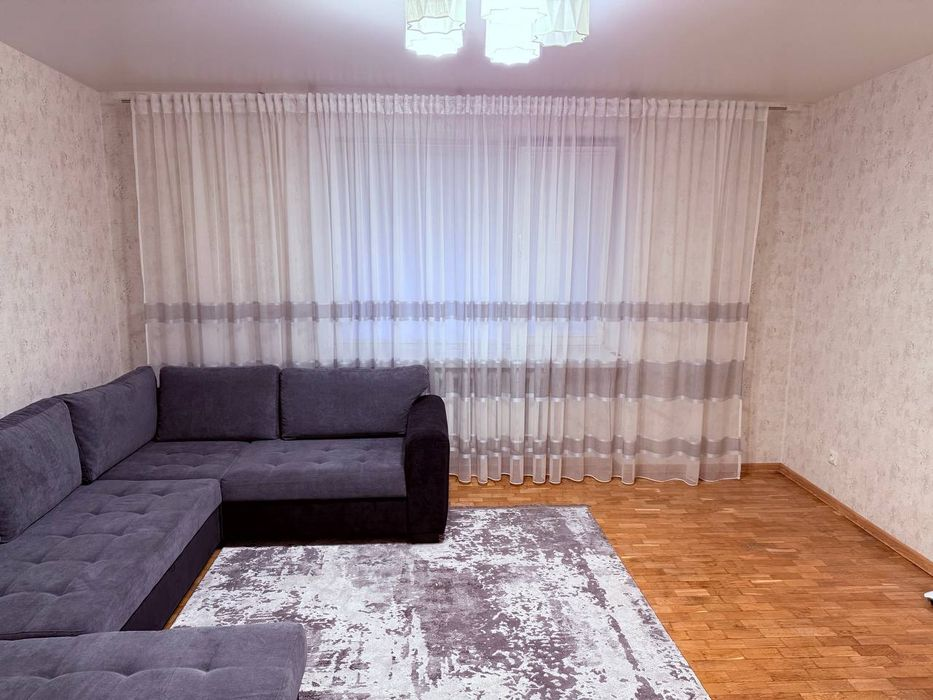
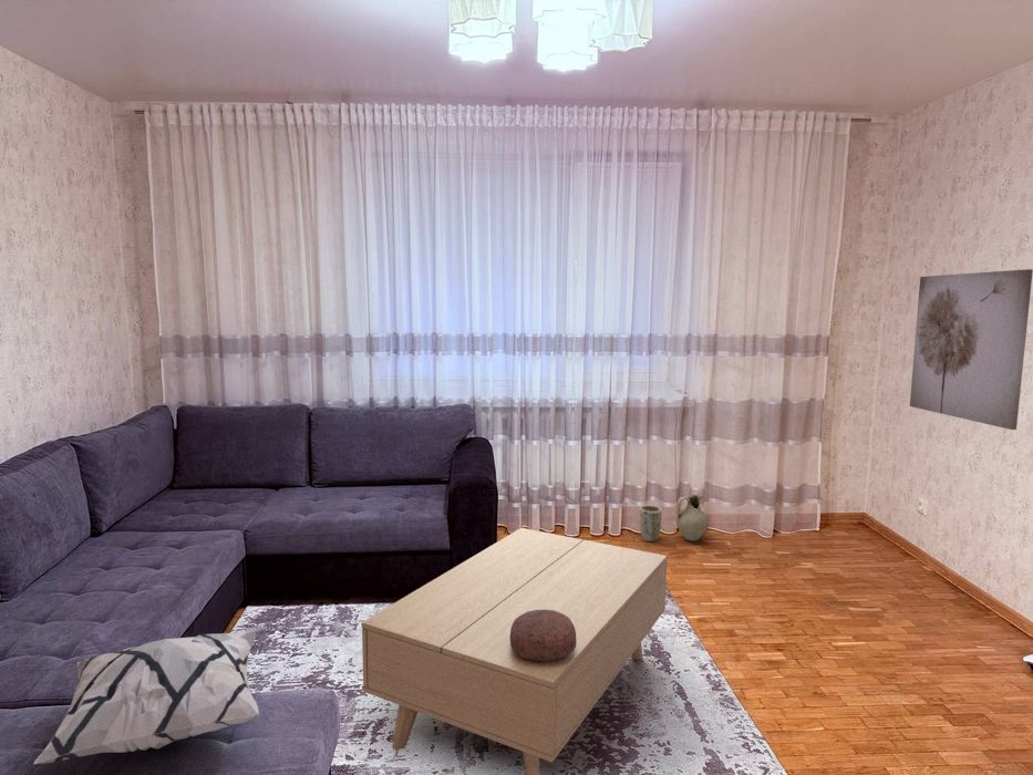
+ coffee table [361,527,668,775]
+ wall art [909,268,1033,431]
+ decorative pillow [33,630,260,765]
+ plant pot [638,505,662,542]
+ decorative bowl [510,610,577,662]
+ ceramic jug [675,493,710,542]
